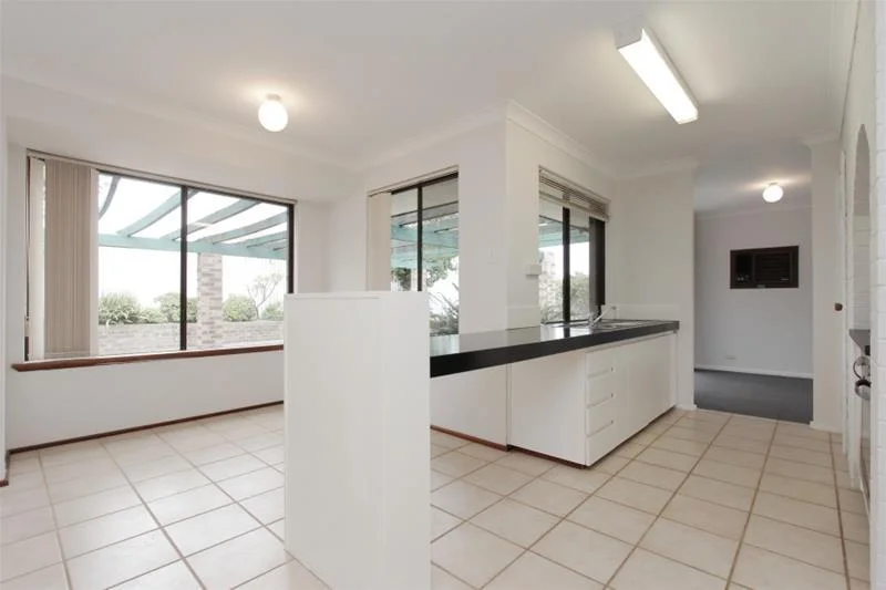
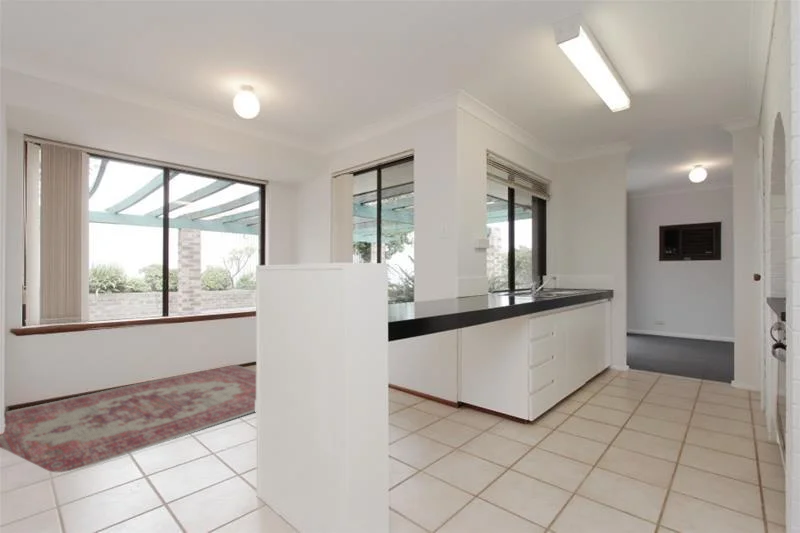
+ rug [0,364,257,482]
